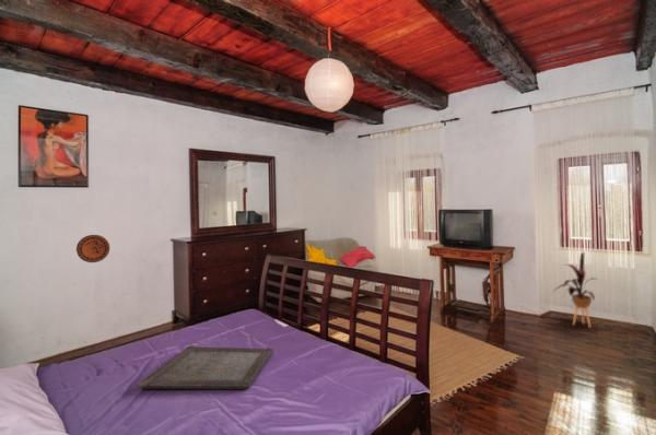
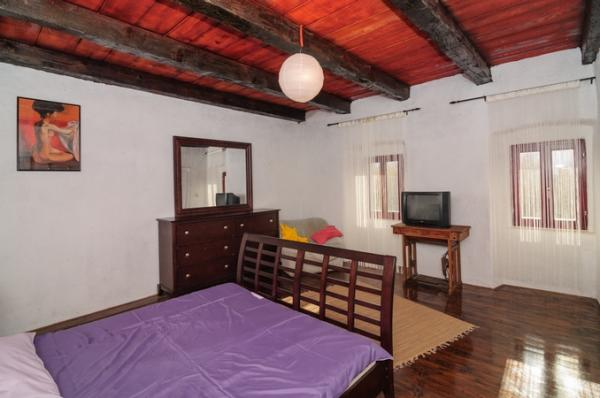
- house plant [551,251,599,329]
- decorative plate [75,234,110,263]
- serving tray [138,344,274,390]
